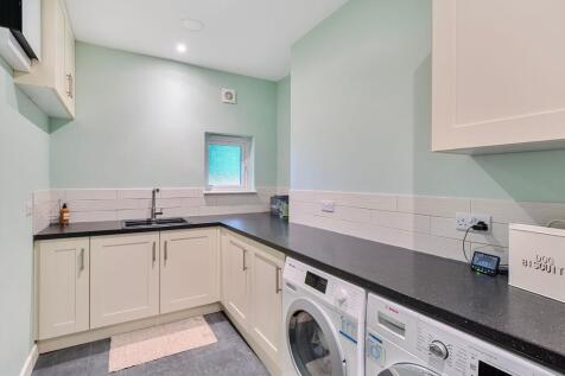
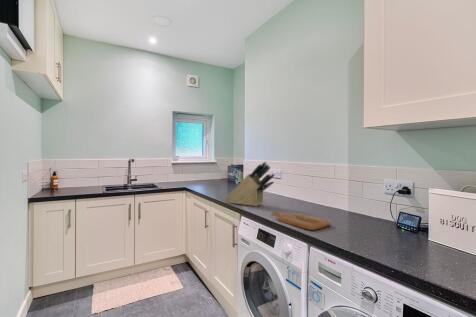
+ cutting board [271,211,332,231]
+ knife block [224,161,276,207]
